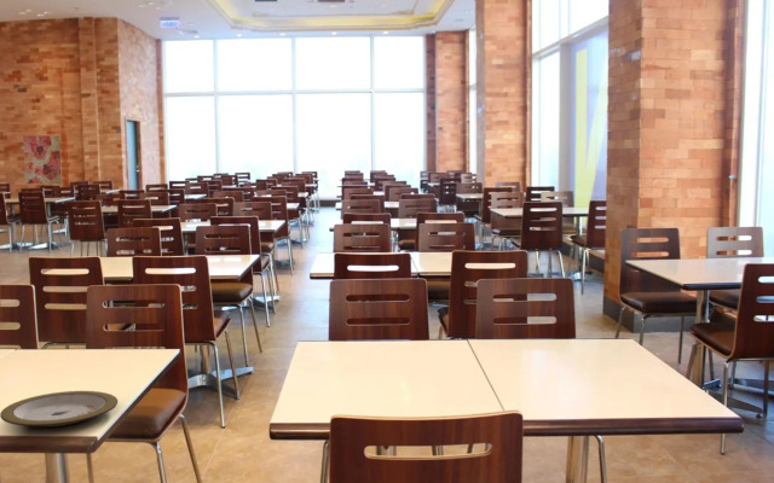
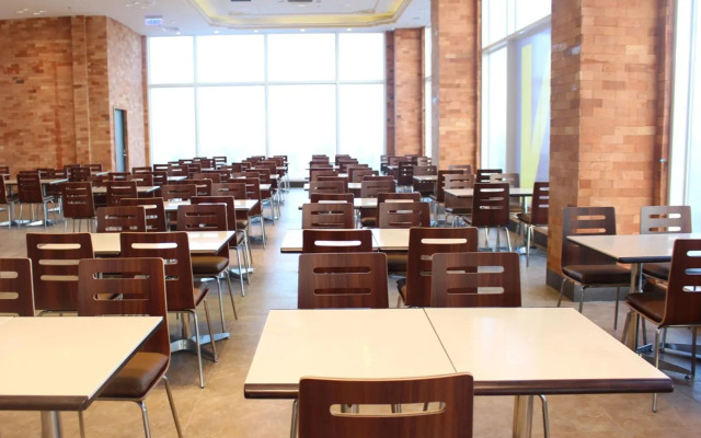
- wall art [22,134,63,185]
- plate [0,390,119,429]
